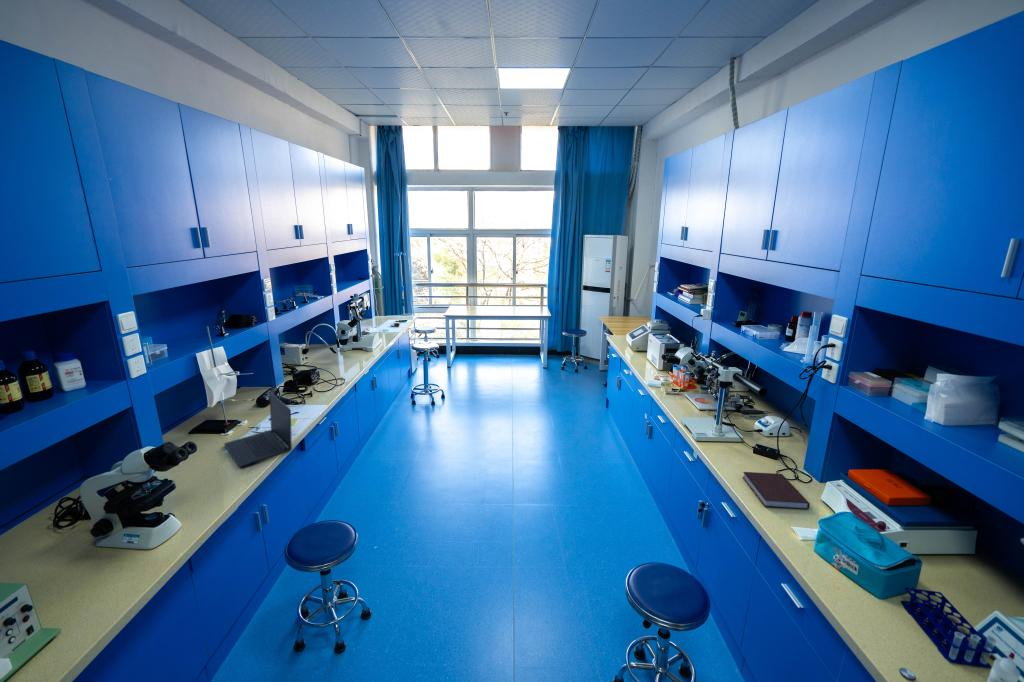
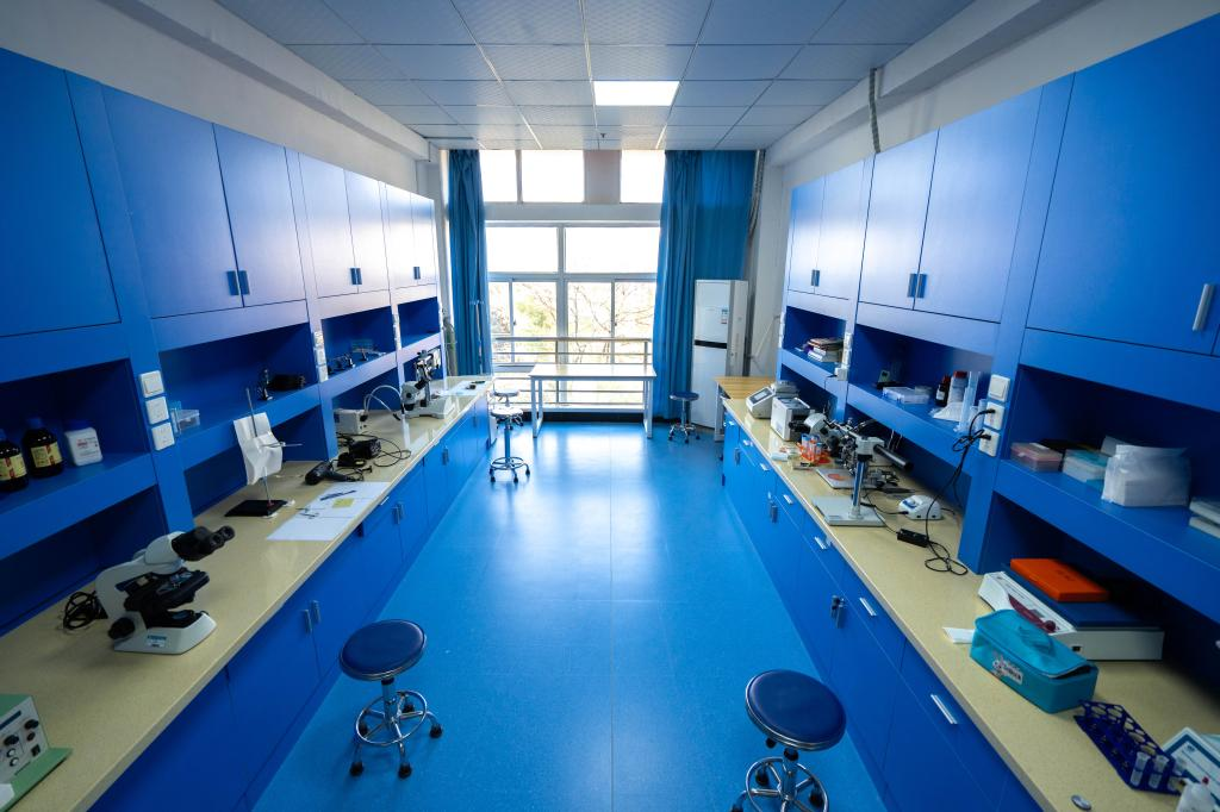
- laptop [223,392,293,468]
- notebook [742,471,811,510]
